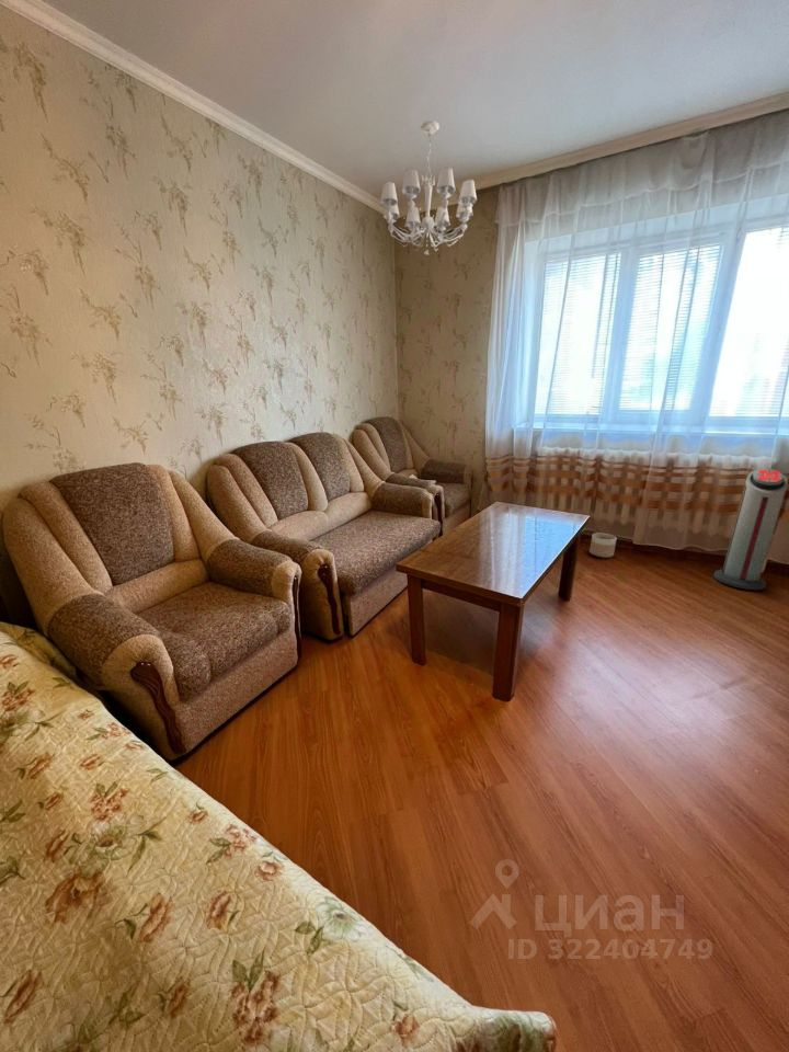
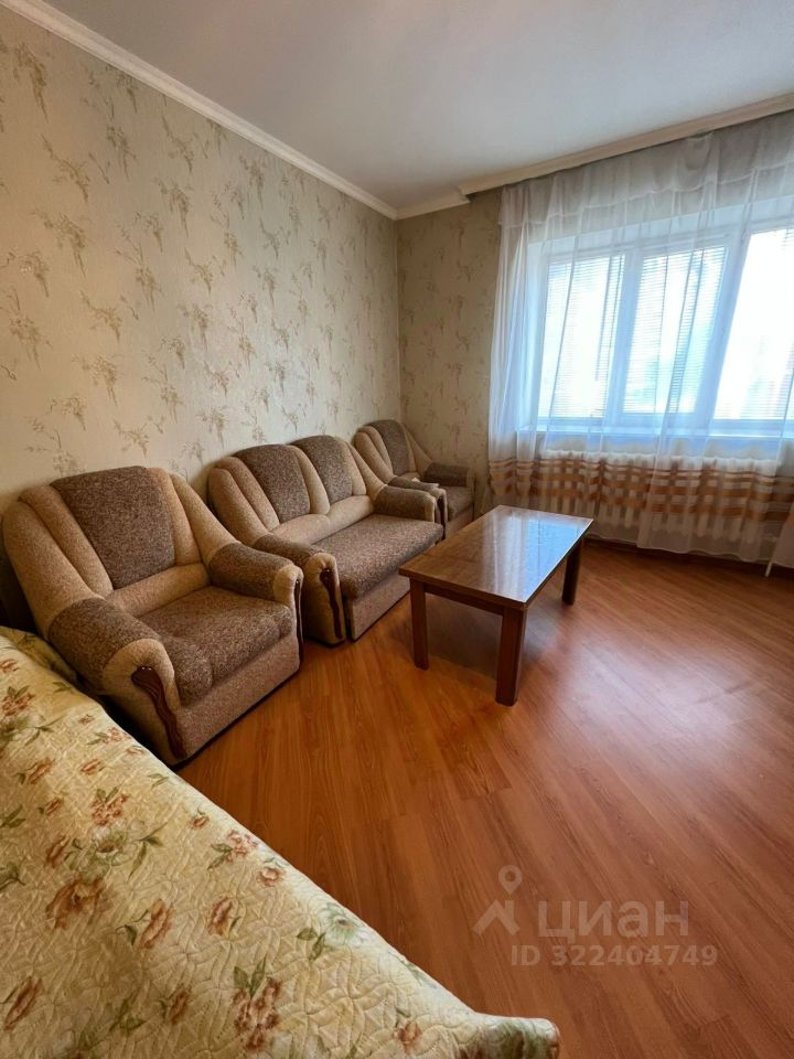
- chandelier [379,119,478,256]
- planter [588,533,617,559]
- air purifier [712,468,789,591]
